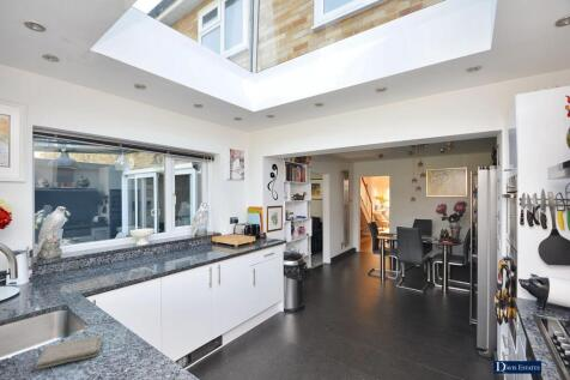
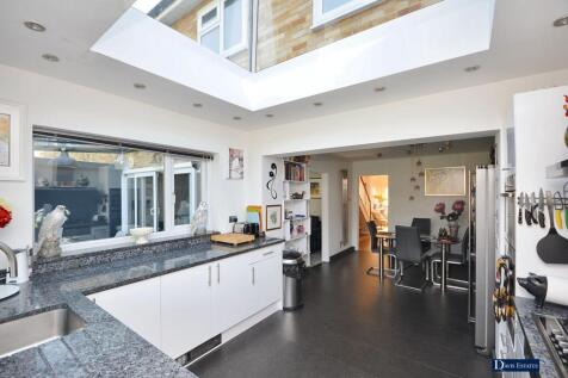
- washcloth [34,334,103,370]
